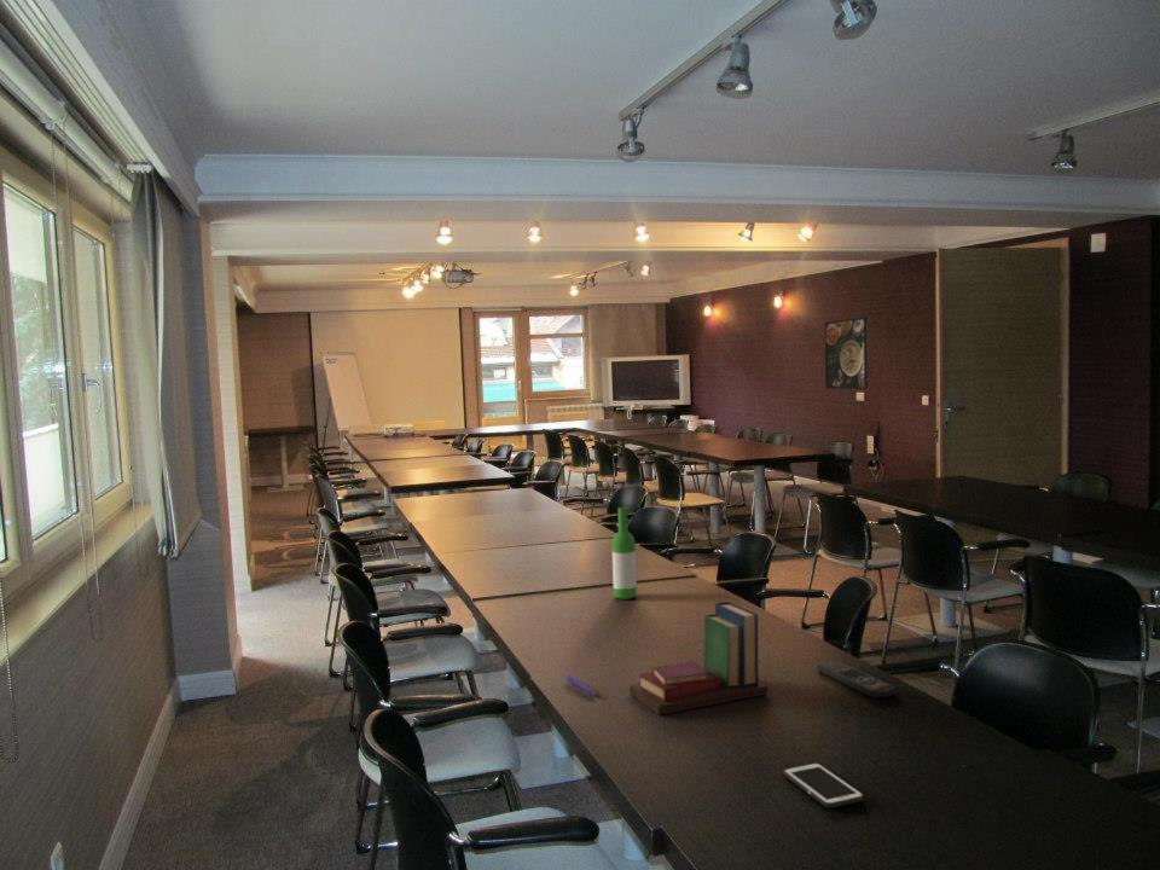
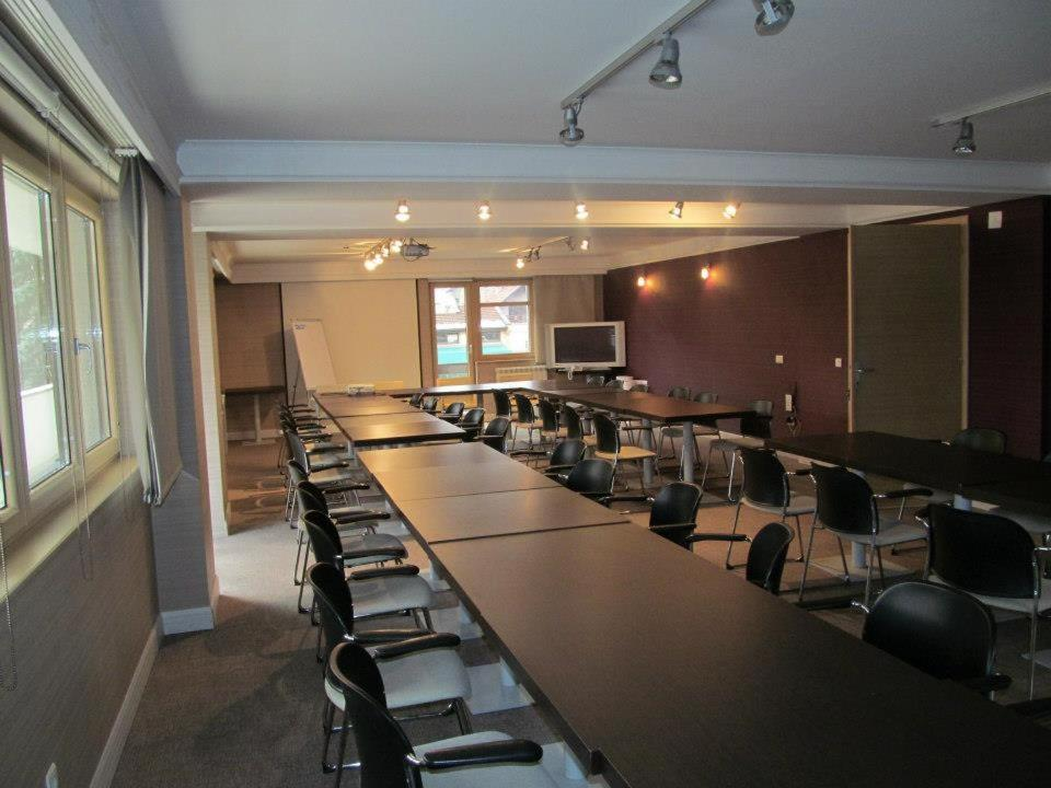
- pen [564,673,597,696]
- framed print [824,317,869,390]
- remote control [816,660,897,700]
- cell phone [782,761,865,808]
- book [628,601,768,717]
- wine bottle [611,506,638,601]
